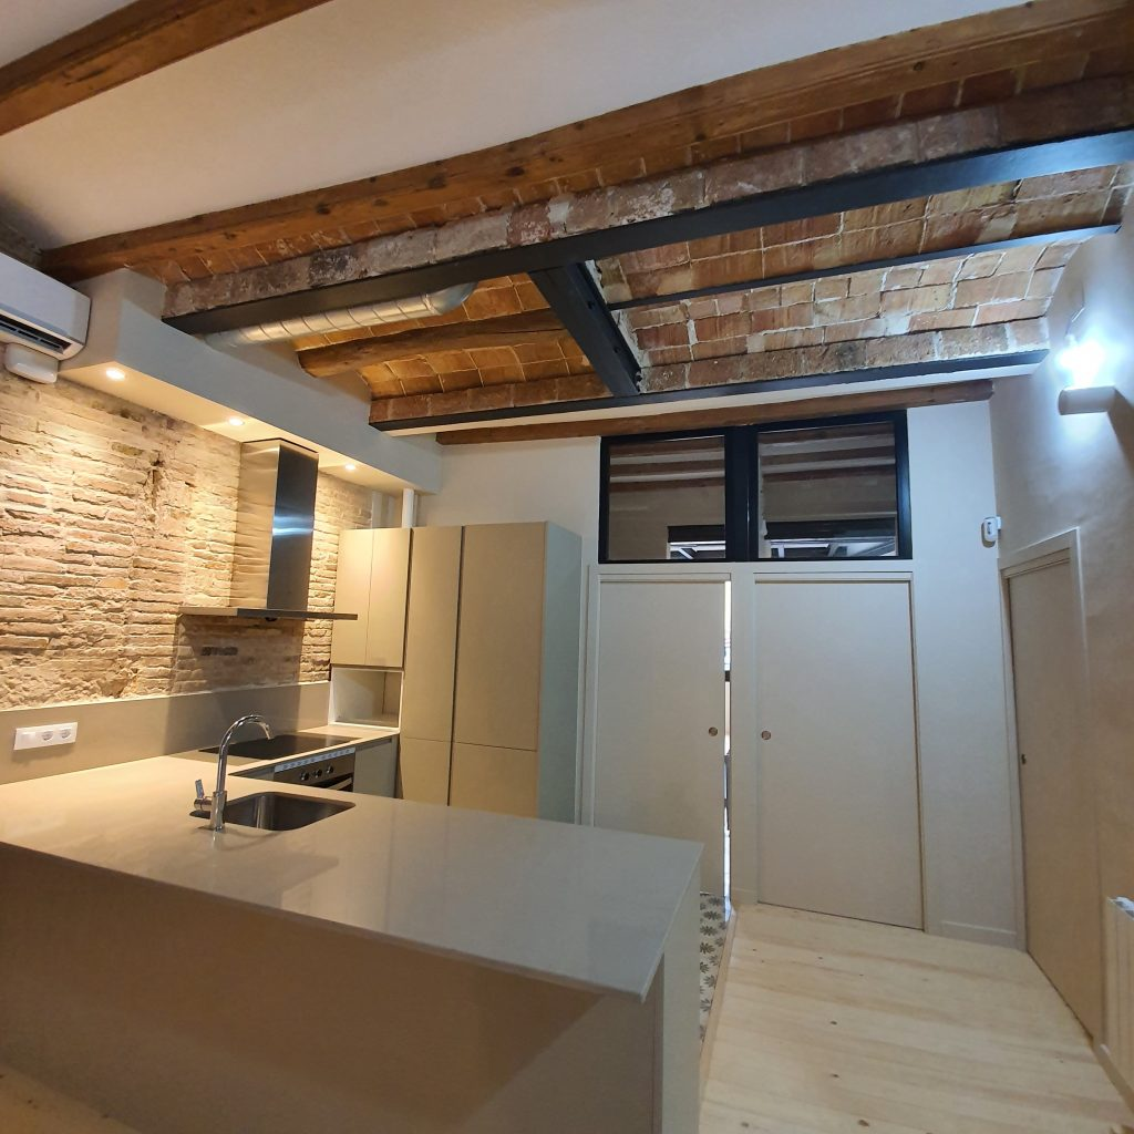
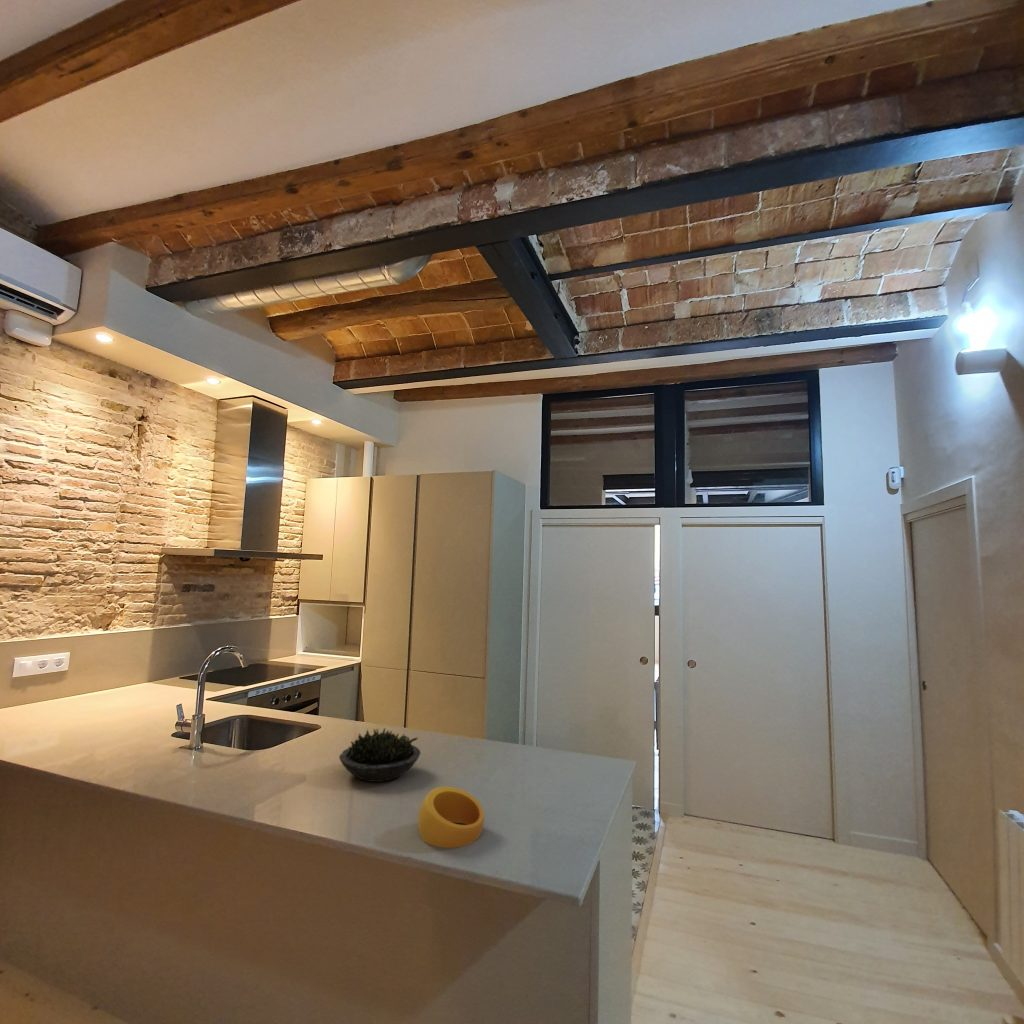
+ ring [417,786,485,849]
+ succulent plant [338,727,421,783]
